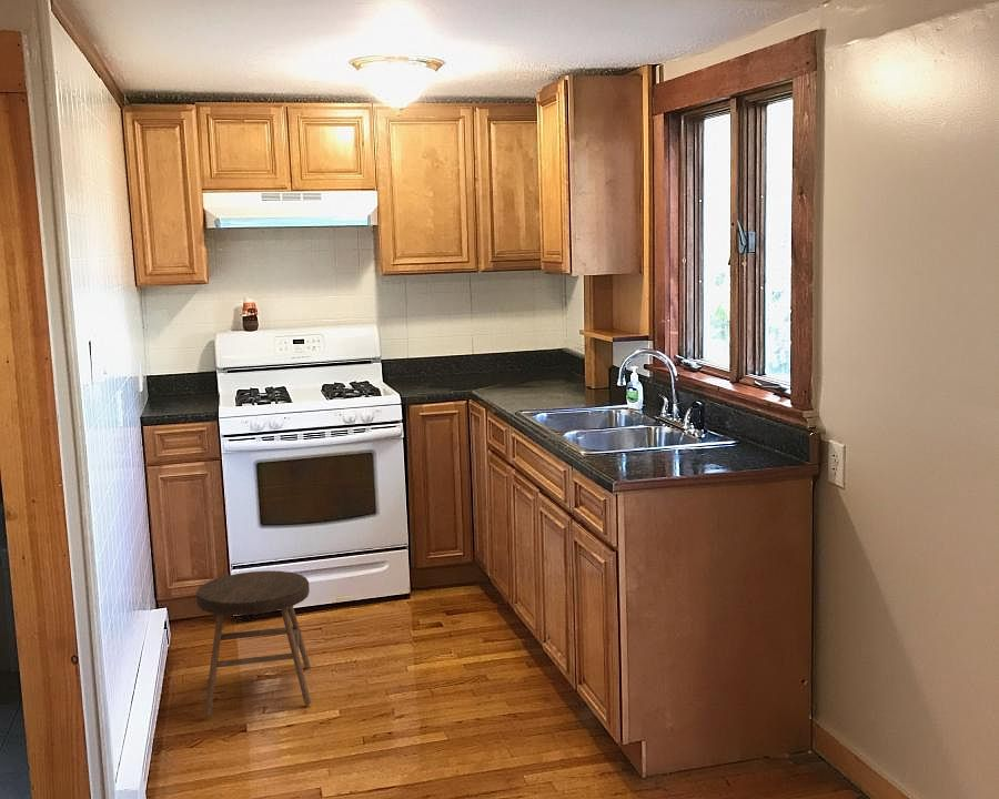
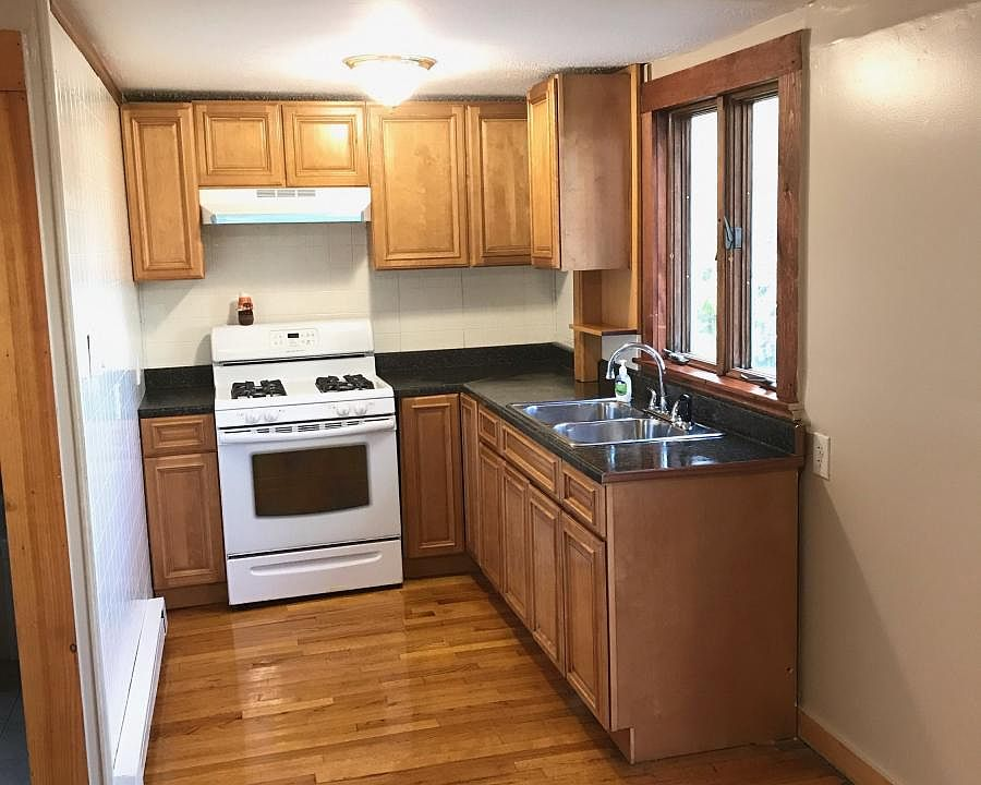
- stool [195,569,312,718]
